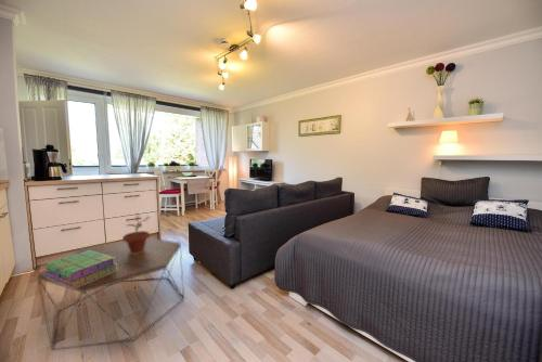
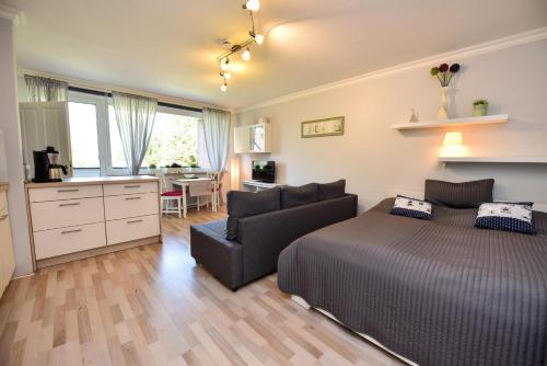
- coffee table [36,236,185,351]
- potted plant [121,211,151,253]
- stack of books [43,250,118,288]
